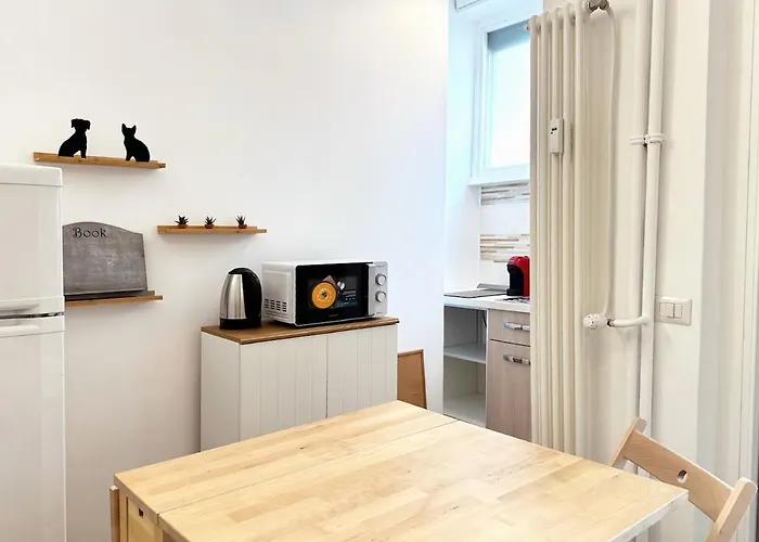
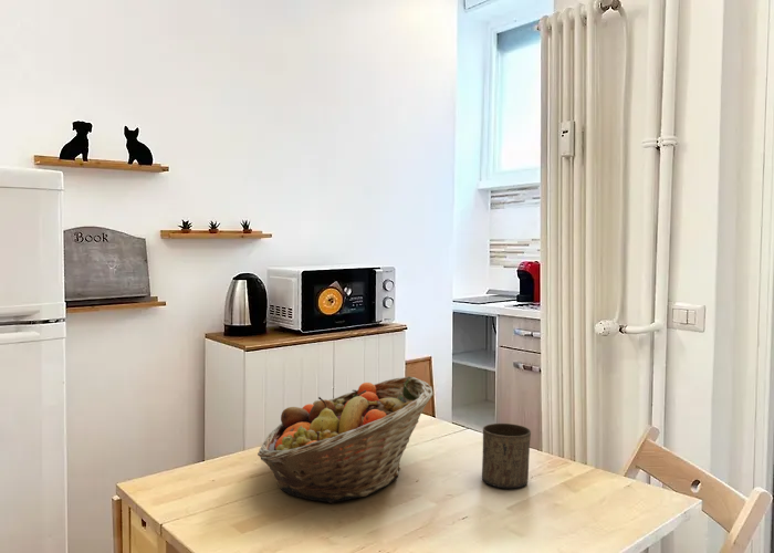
+ fruit basket [257,375,435,504]
+ cup [481,422,532,489]
